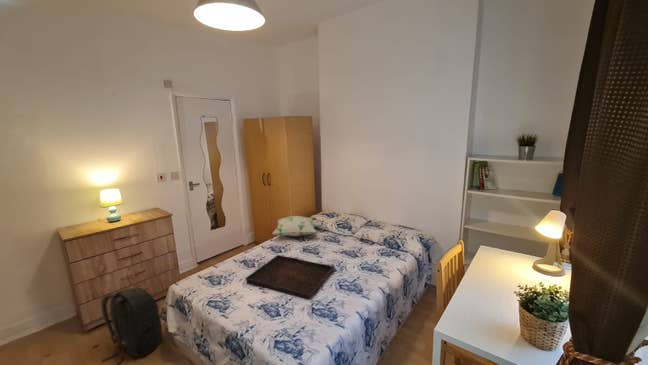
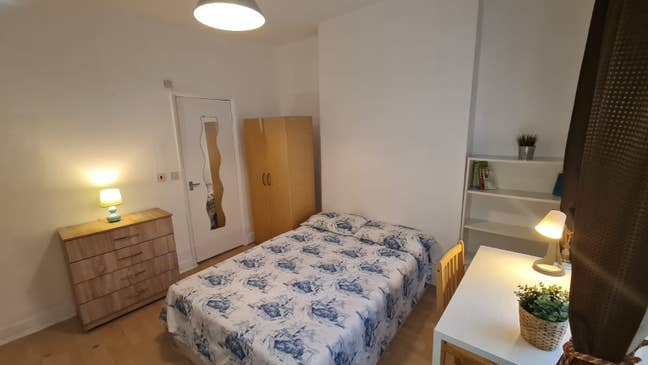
- serving tray [245,254,335,300]
- decorative pillow [271,215,318,237]
- backpack [100,287,164,365]
